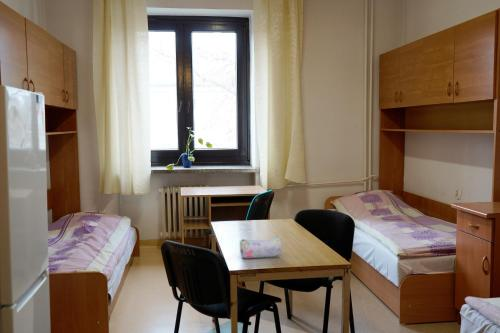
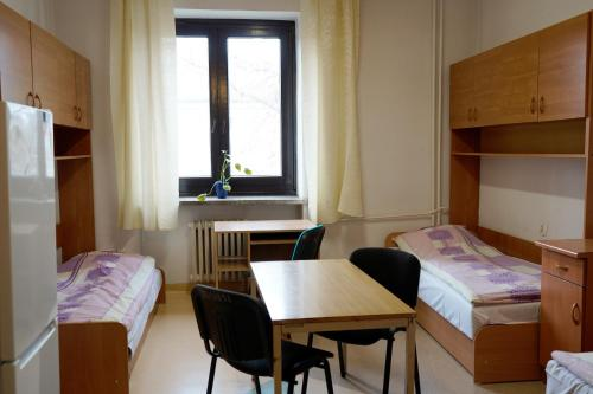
- pencil case [239,237,283,259]
